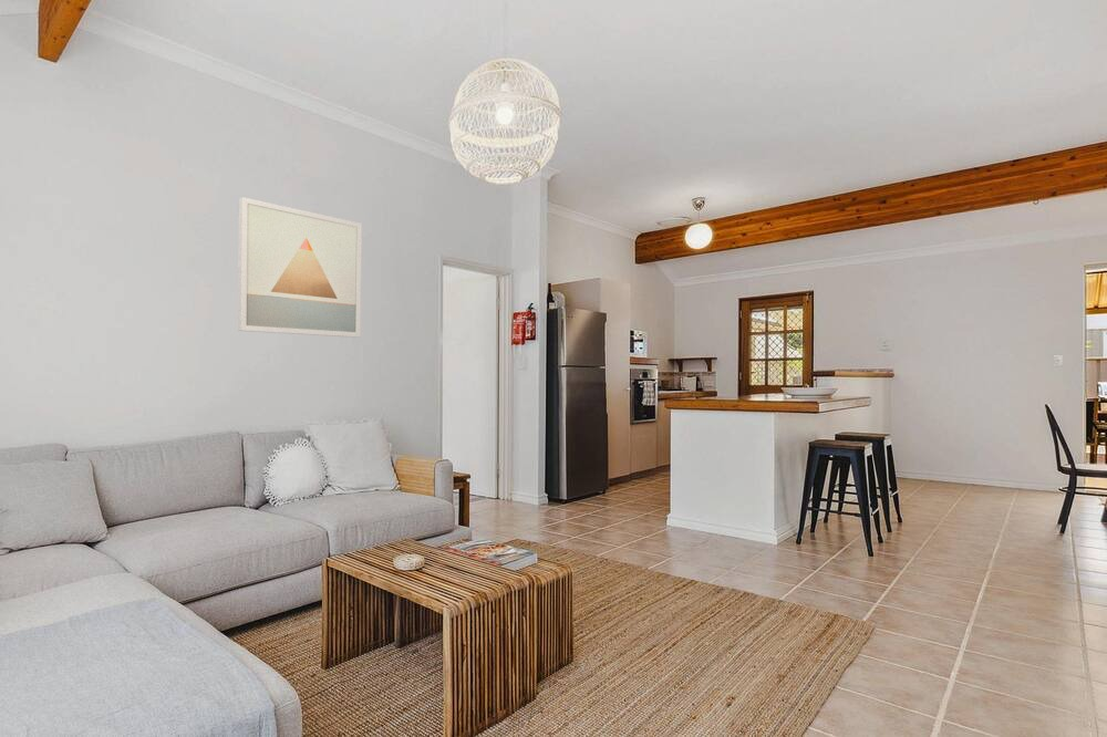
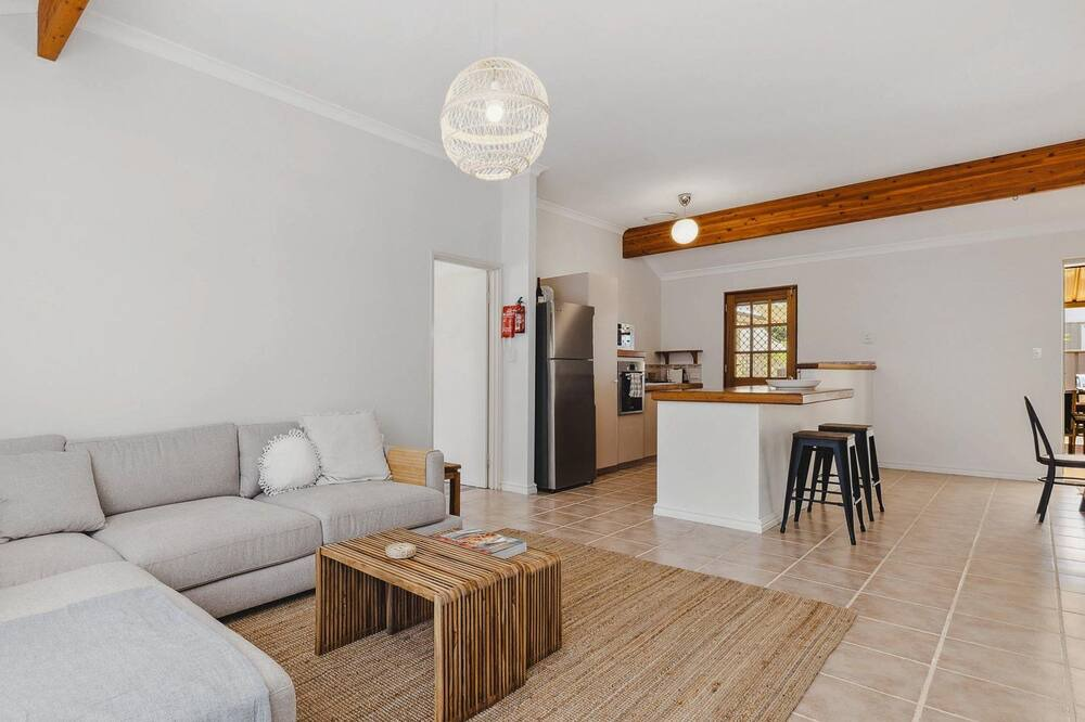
- wall art [237,196,363,339]
